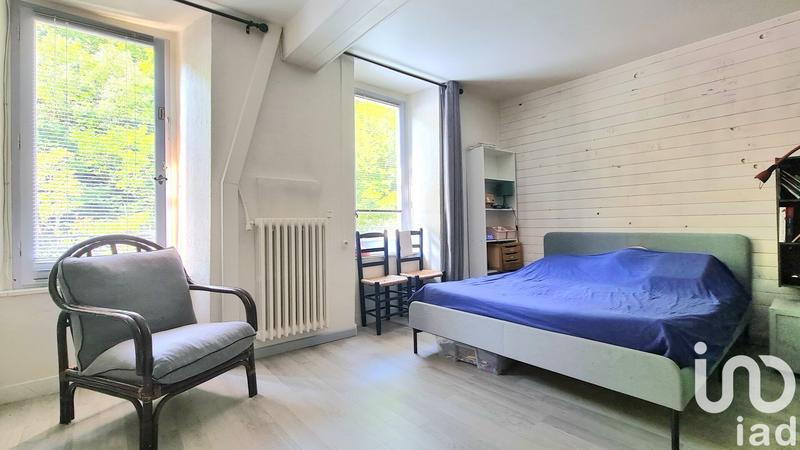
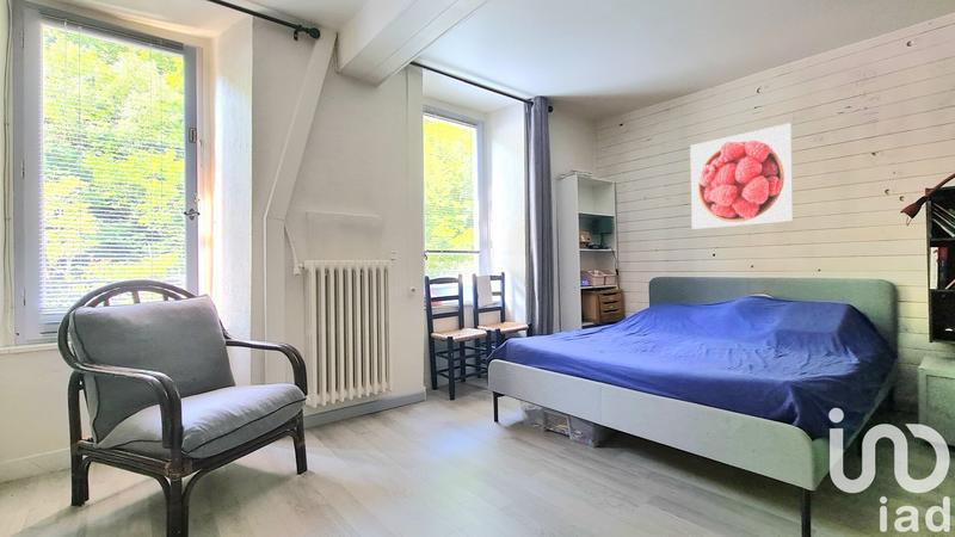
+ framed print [689,122,794,230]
